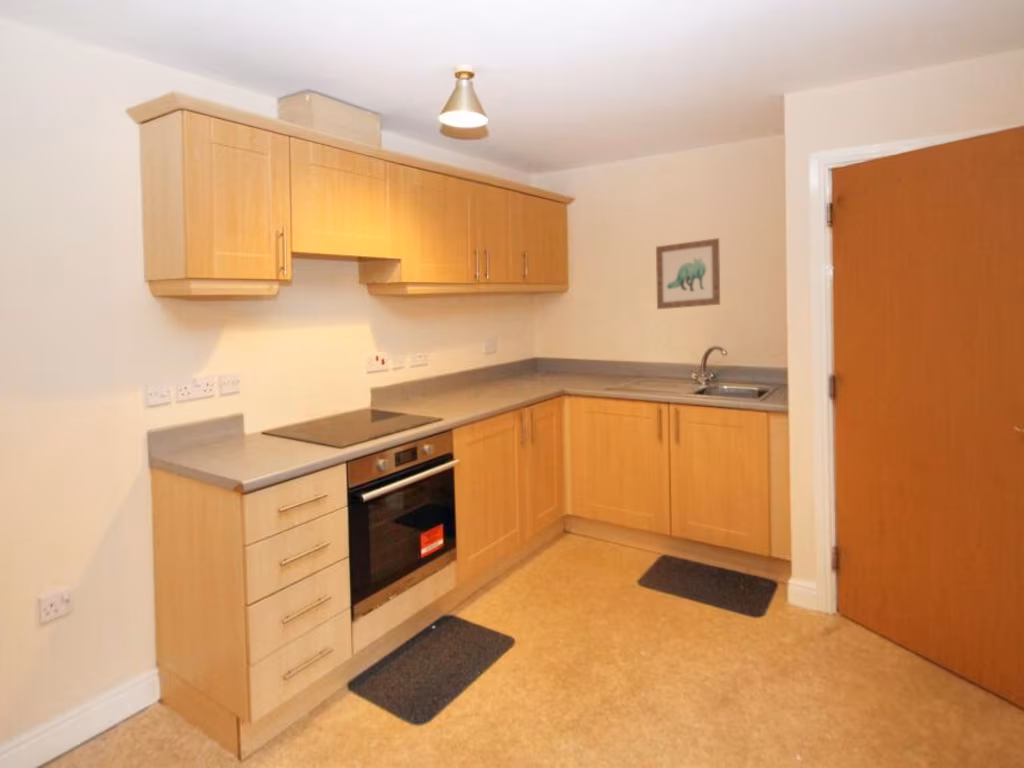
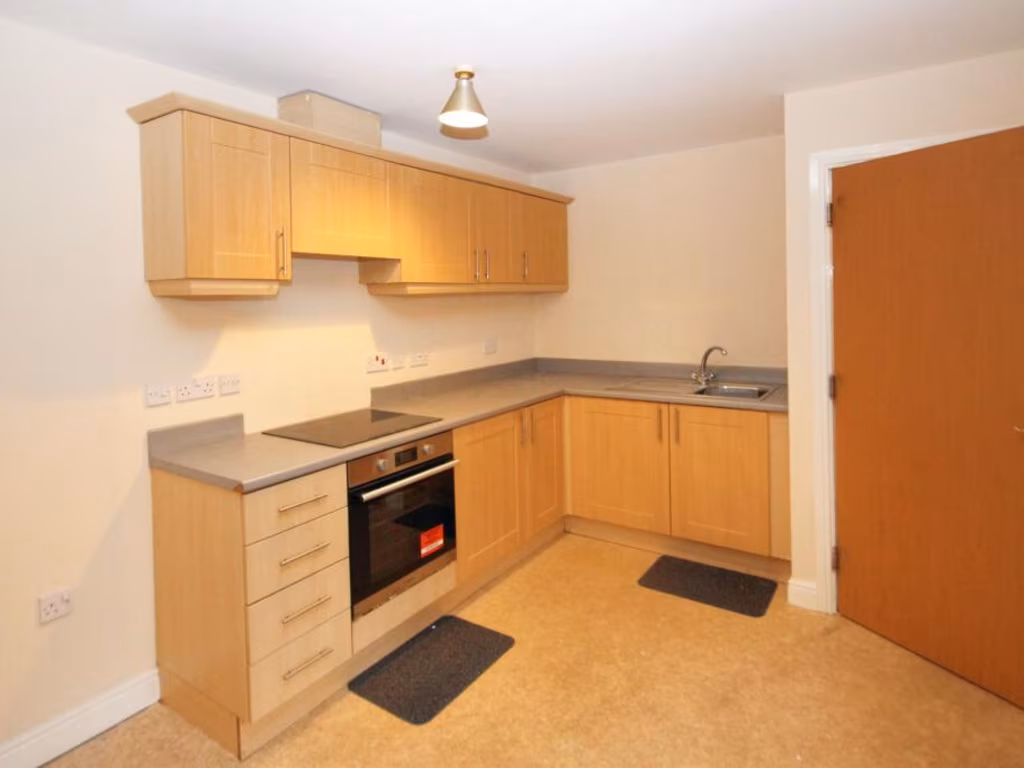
- wall art [655,237,721,310]
